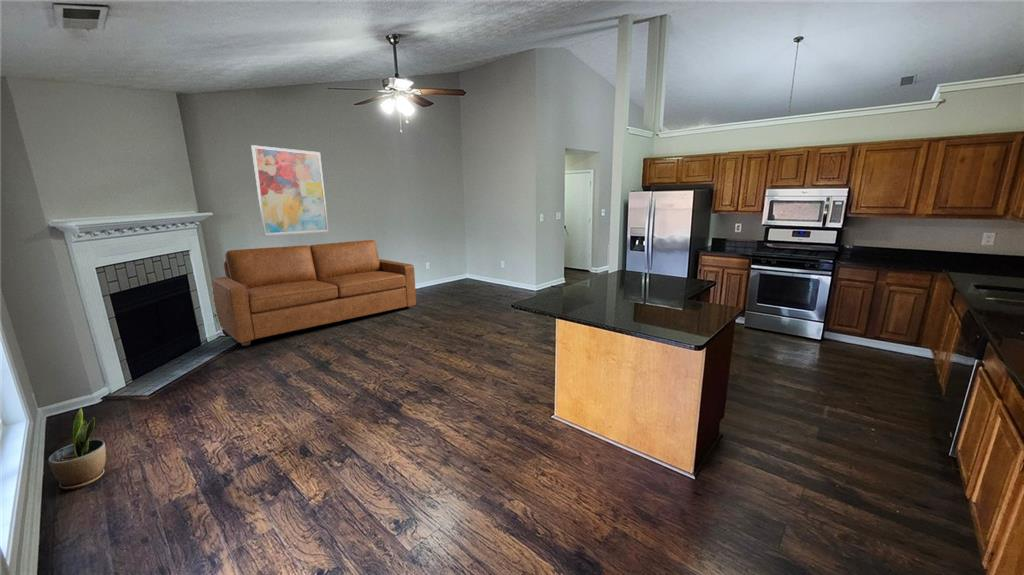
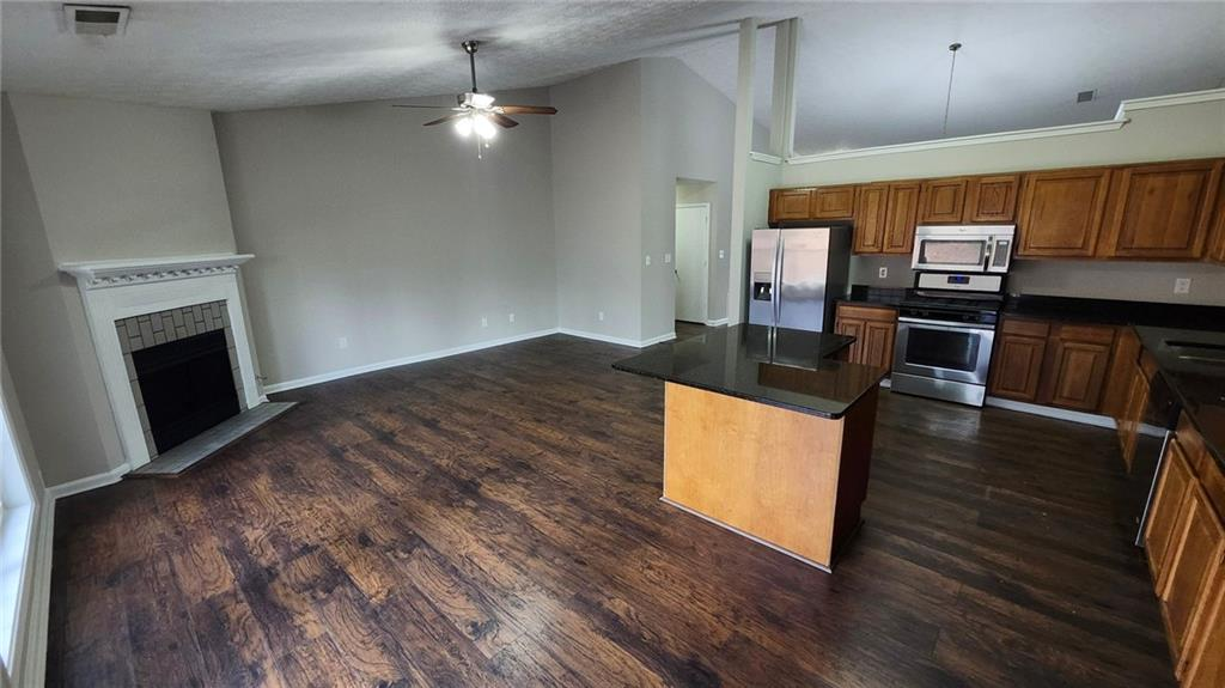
- sofa [211,239,417,347]
- potted plant [47,407,107,490]
- wall art [250,144,329,237]
